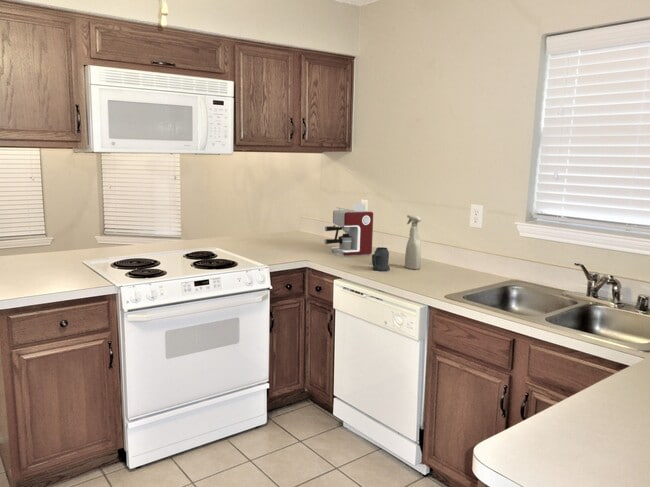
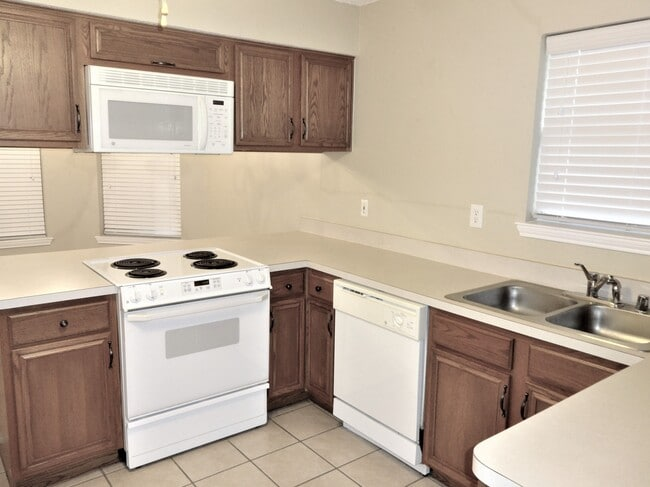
- spray bottle [404,214,422,270]
- coffee maker [323,202,374,257]
- mug [371,246,391,272]
